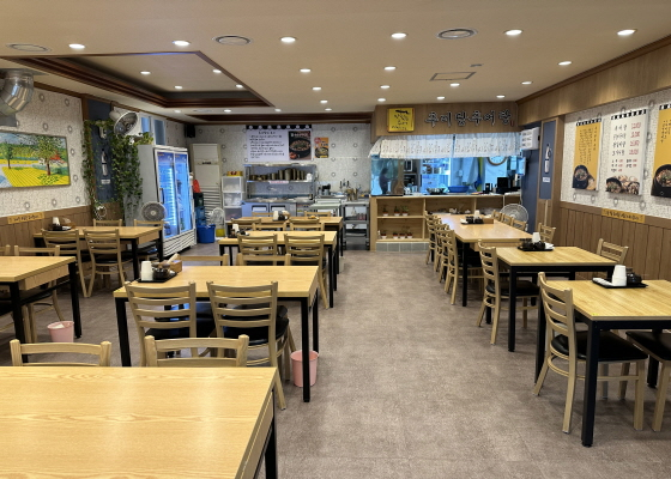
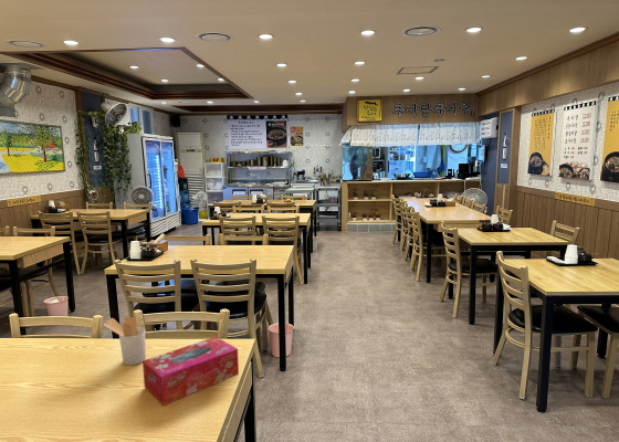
+ utensil holder [103,316,146,366]
+ tissue box [141,336,240,407]
